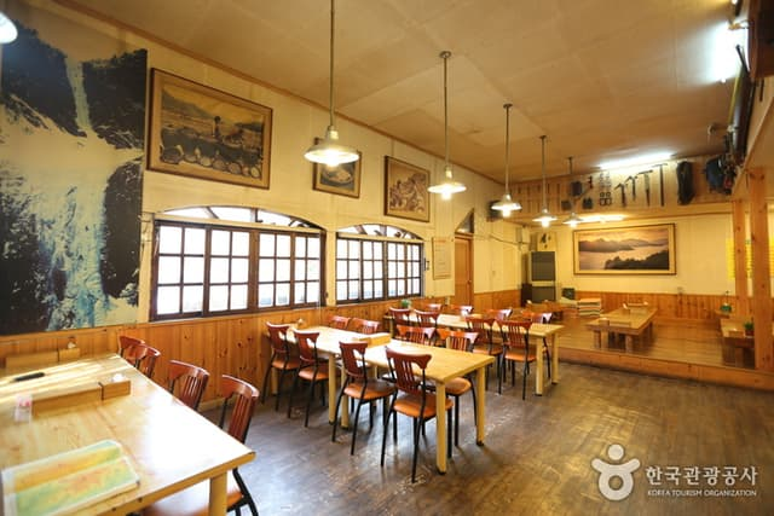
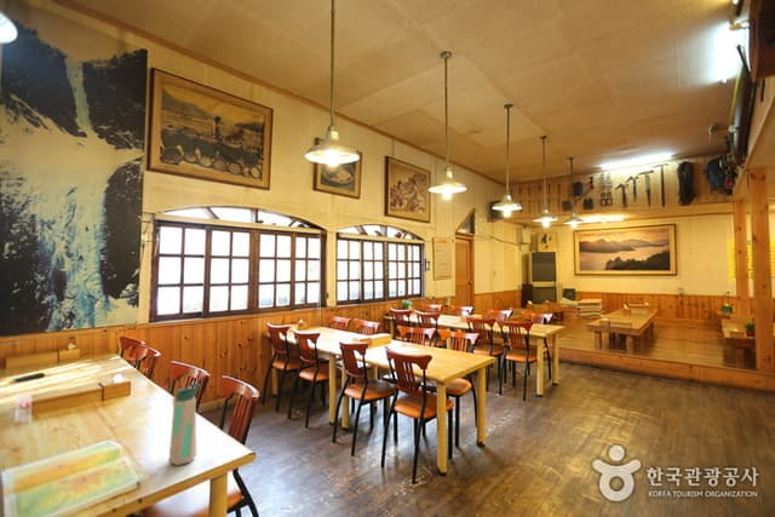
+ water bottle [168,381,202,466]
